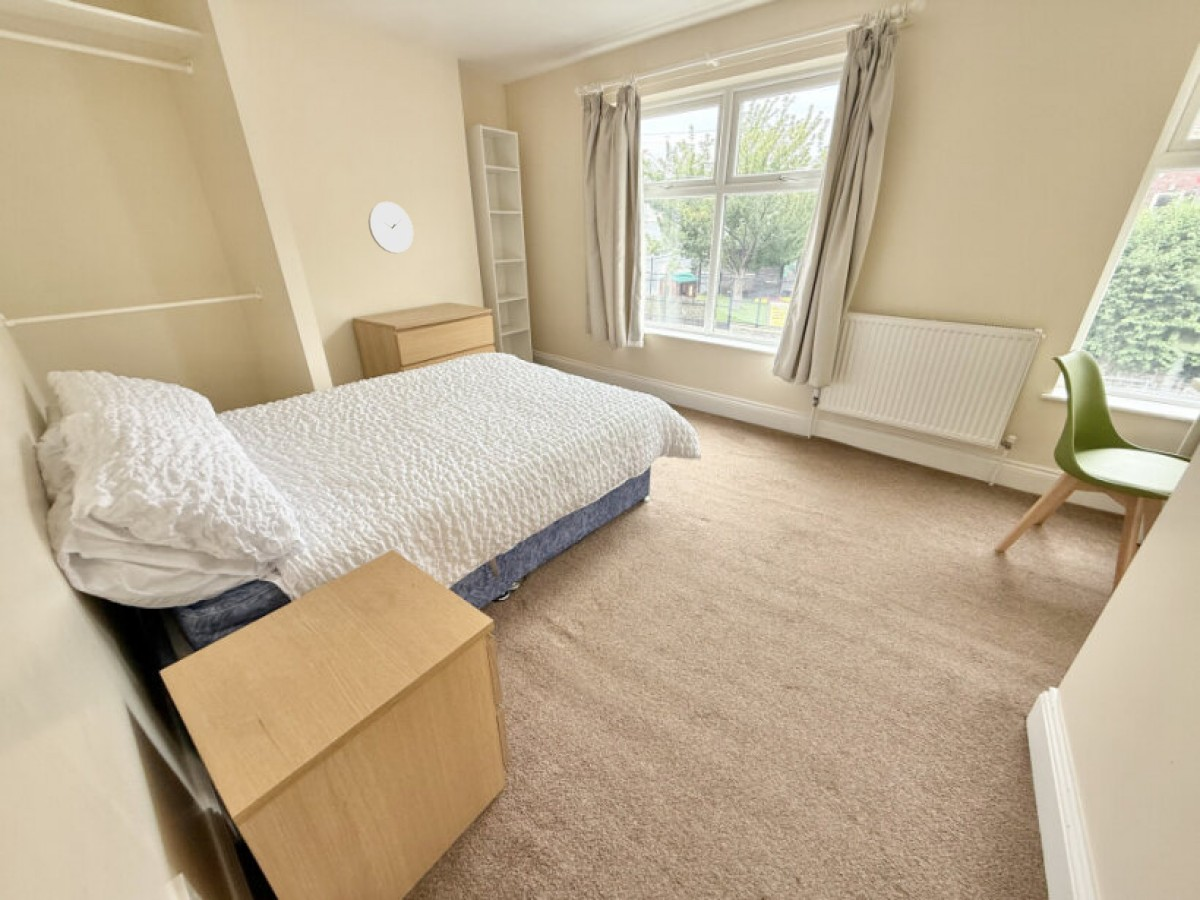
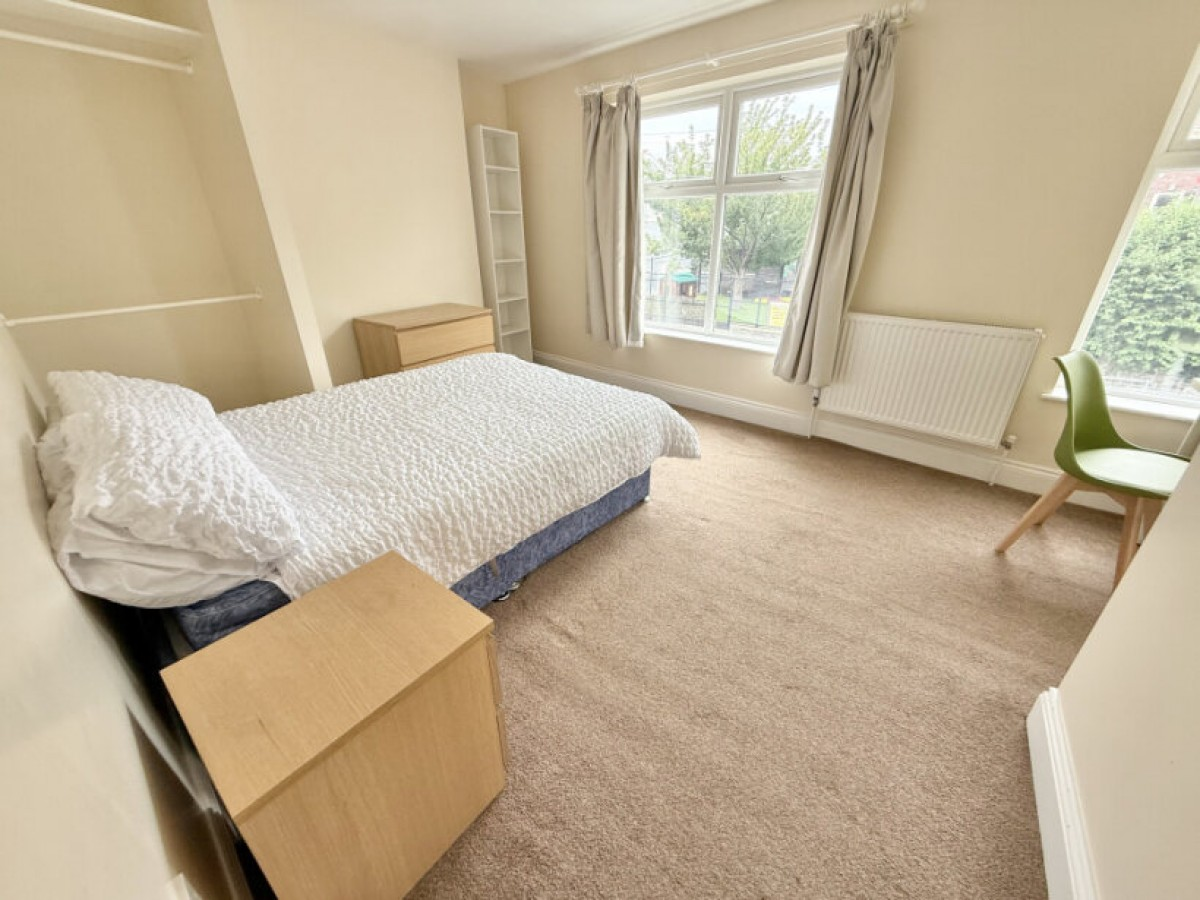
- wall clock [368,201,414,254]
